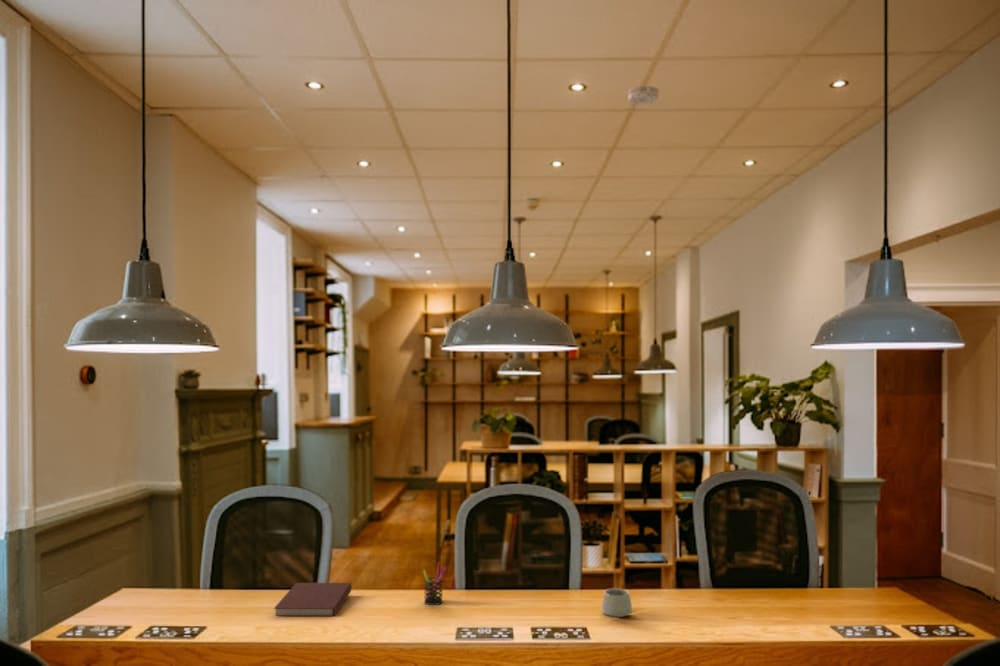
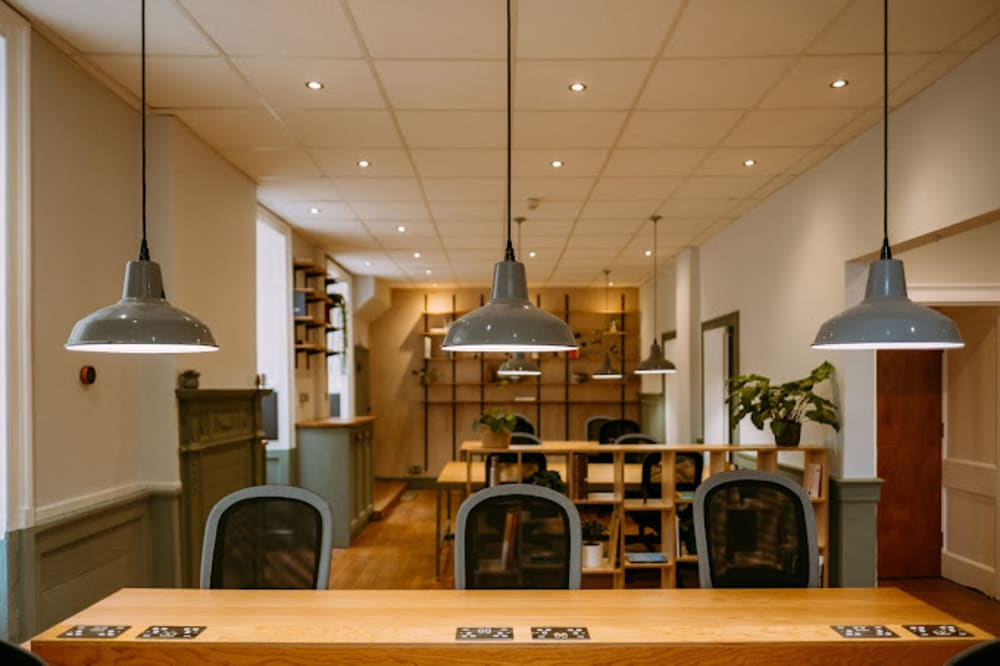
- mug [601,587,633,618]
- smoke detector [628,85,660,106]
- notebook [273,582,352,617]
- pen holder [421,561,448,606]
